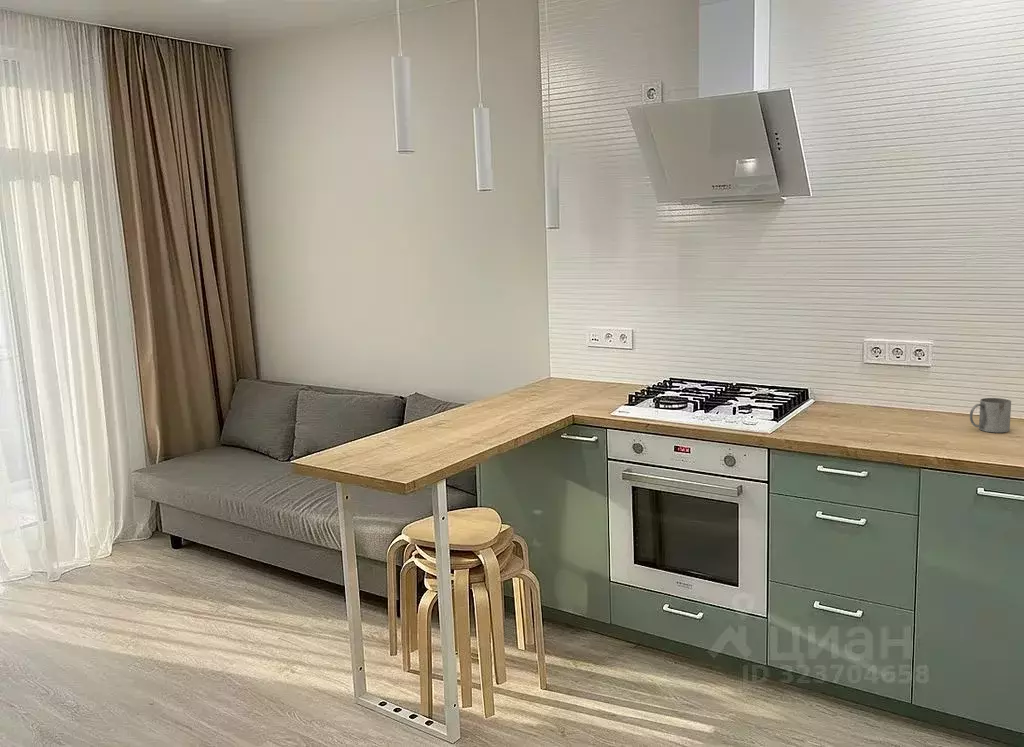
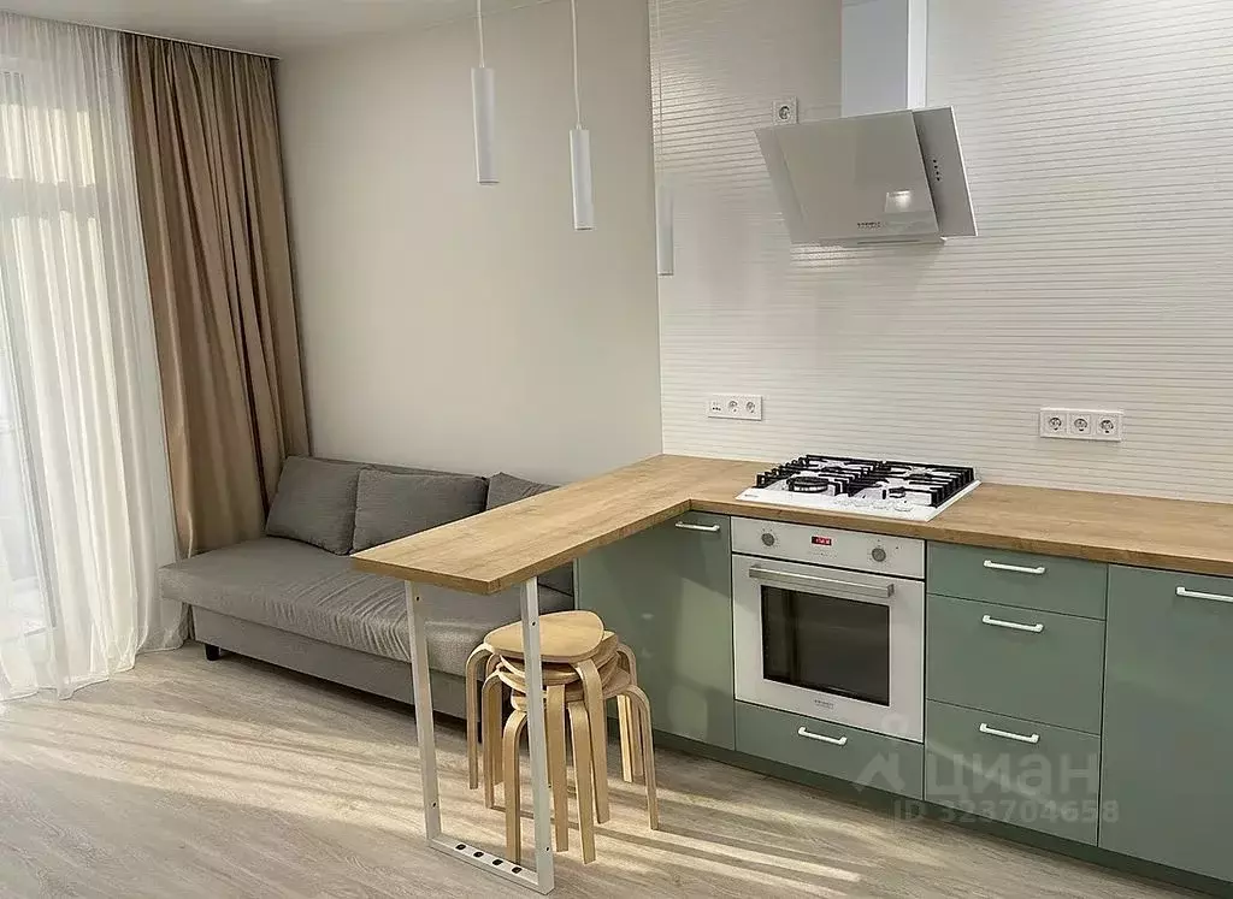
- mug [969,397,1012,433]
